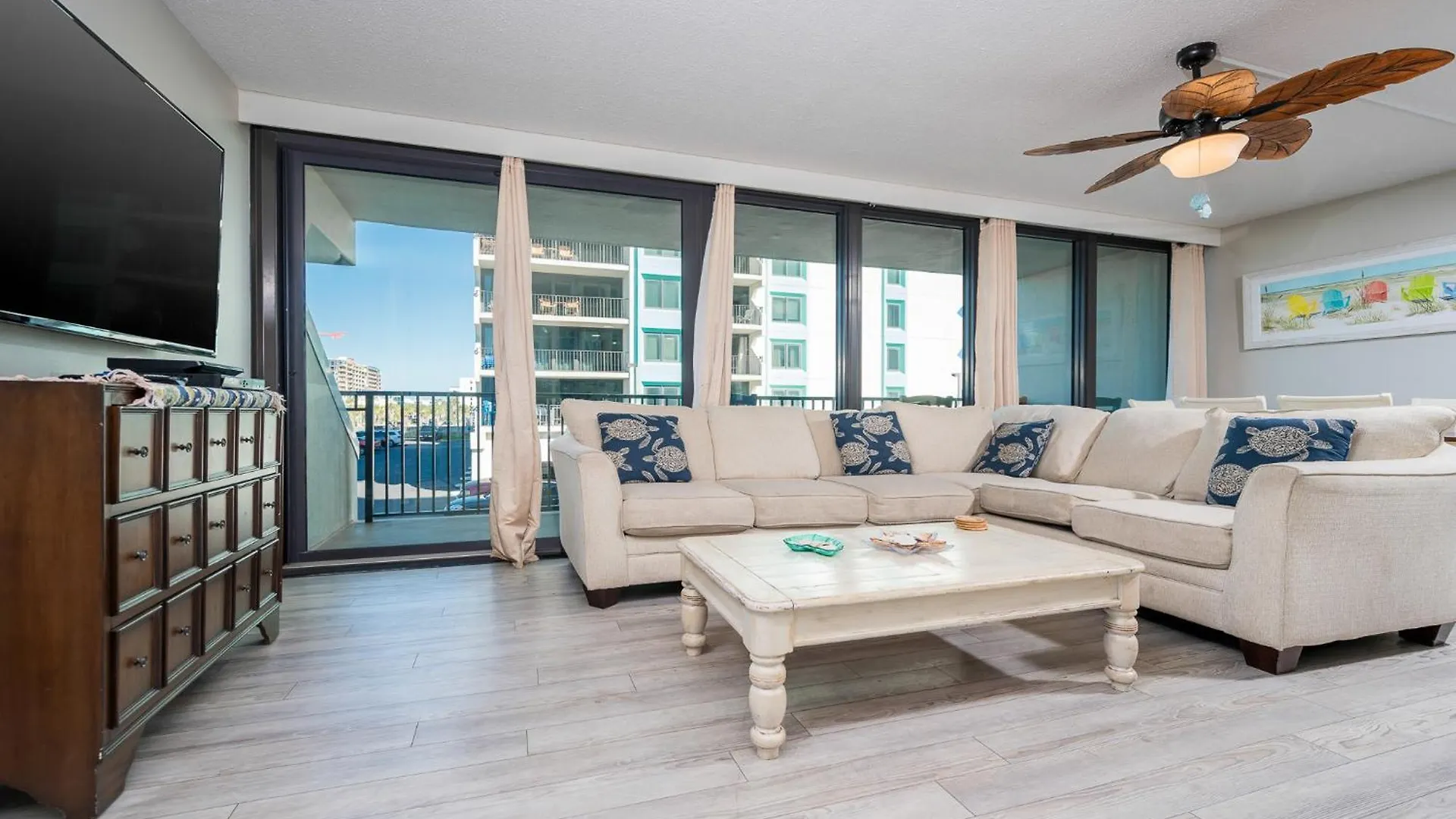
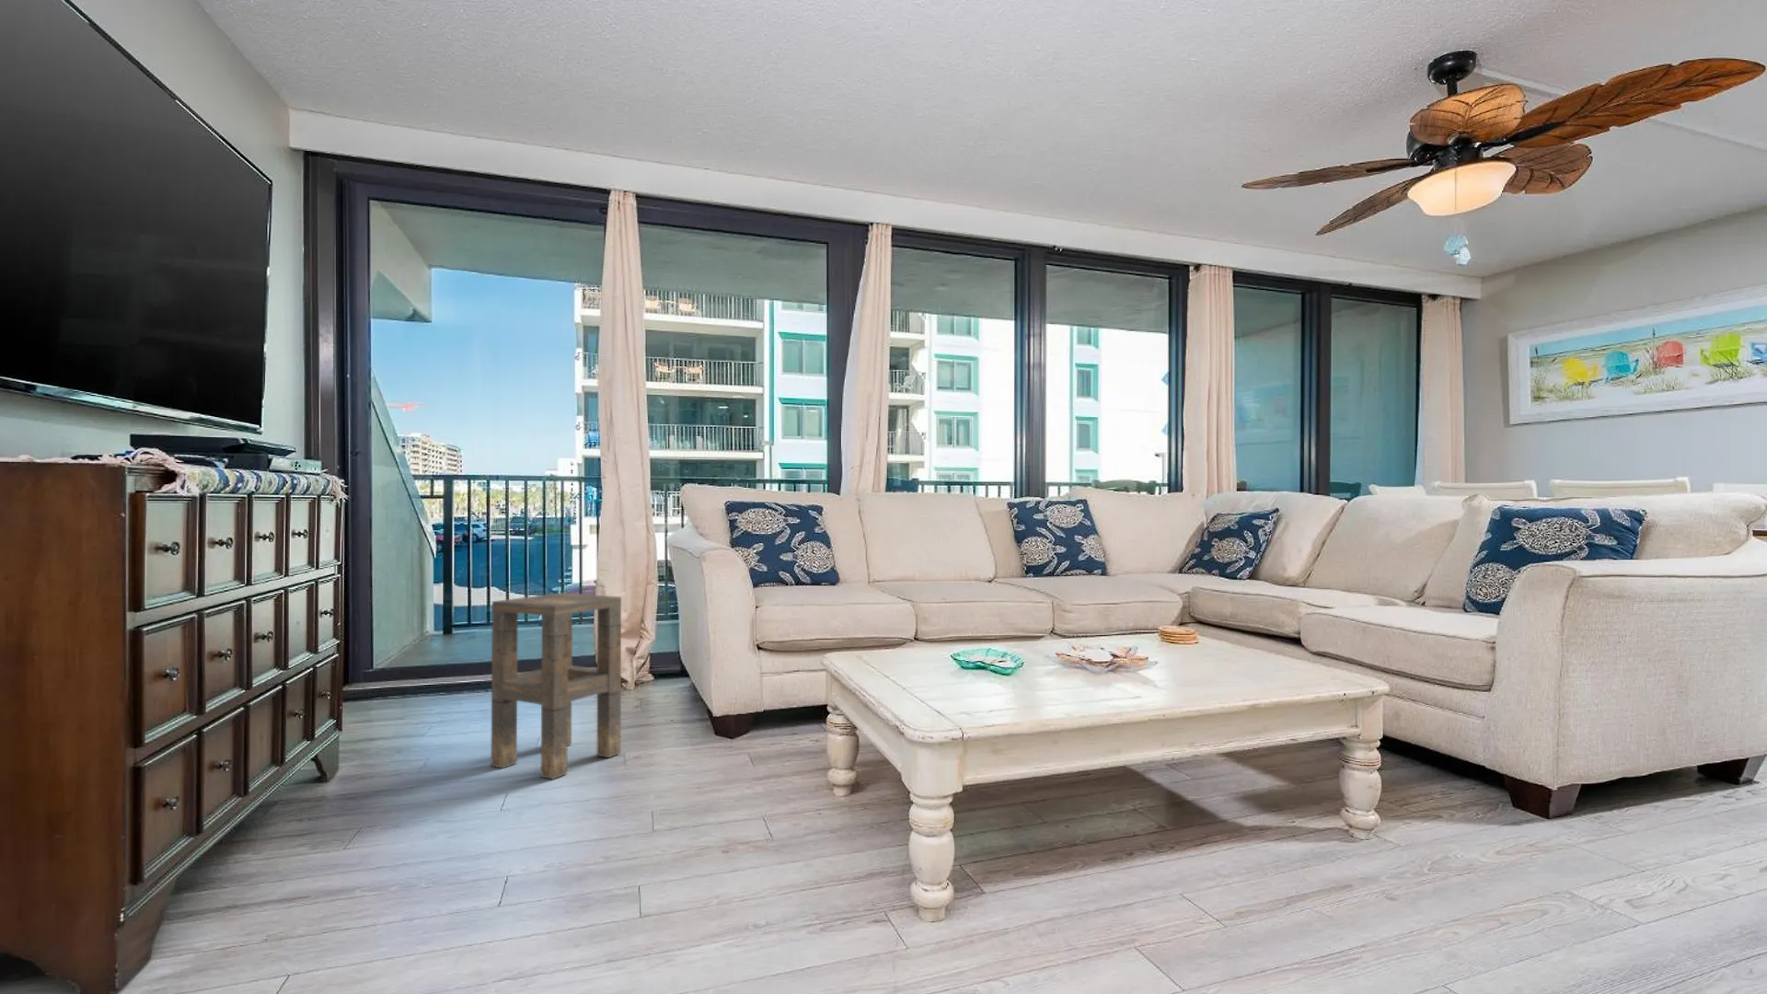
+ side table [490,592,623,780]
